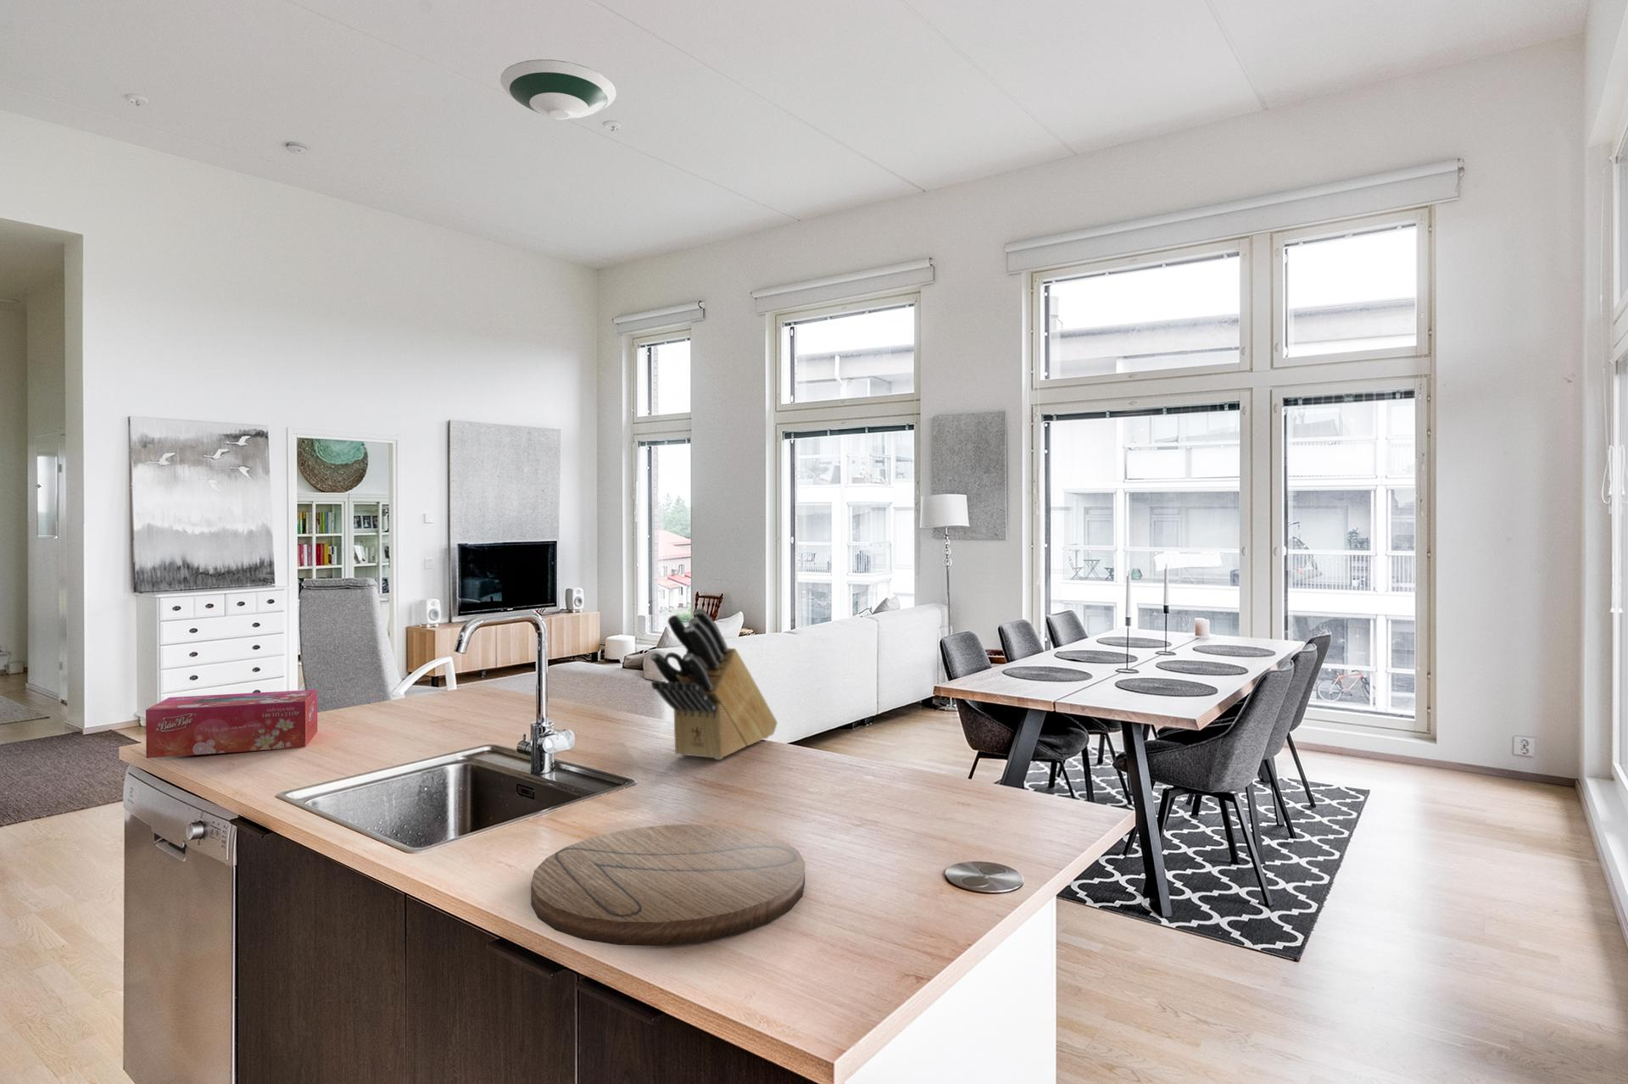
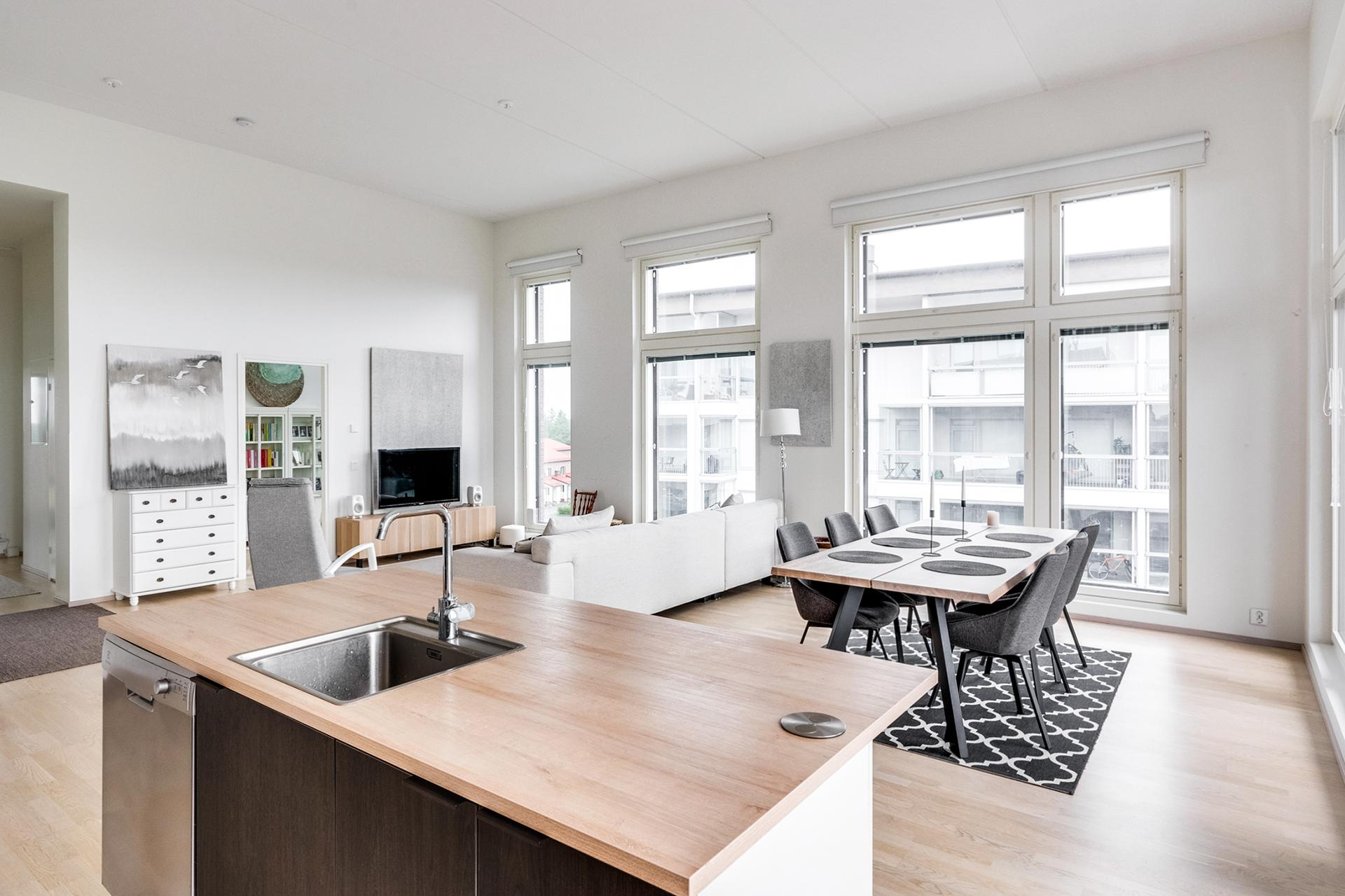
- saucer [500,58,617,120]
- tissue box [145,690,318,760]
- knife block [650,607,778,760]
- cutting board [530,824,805,947]
